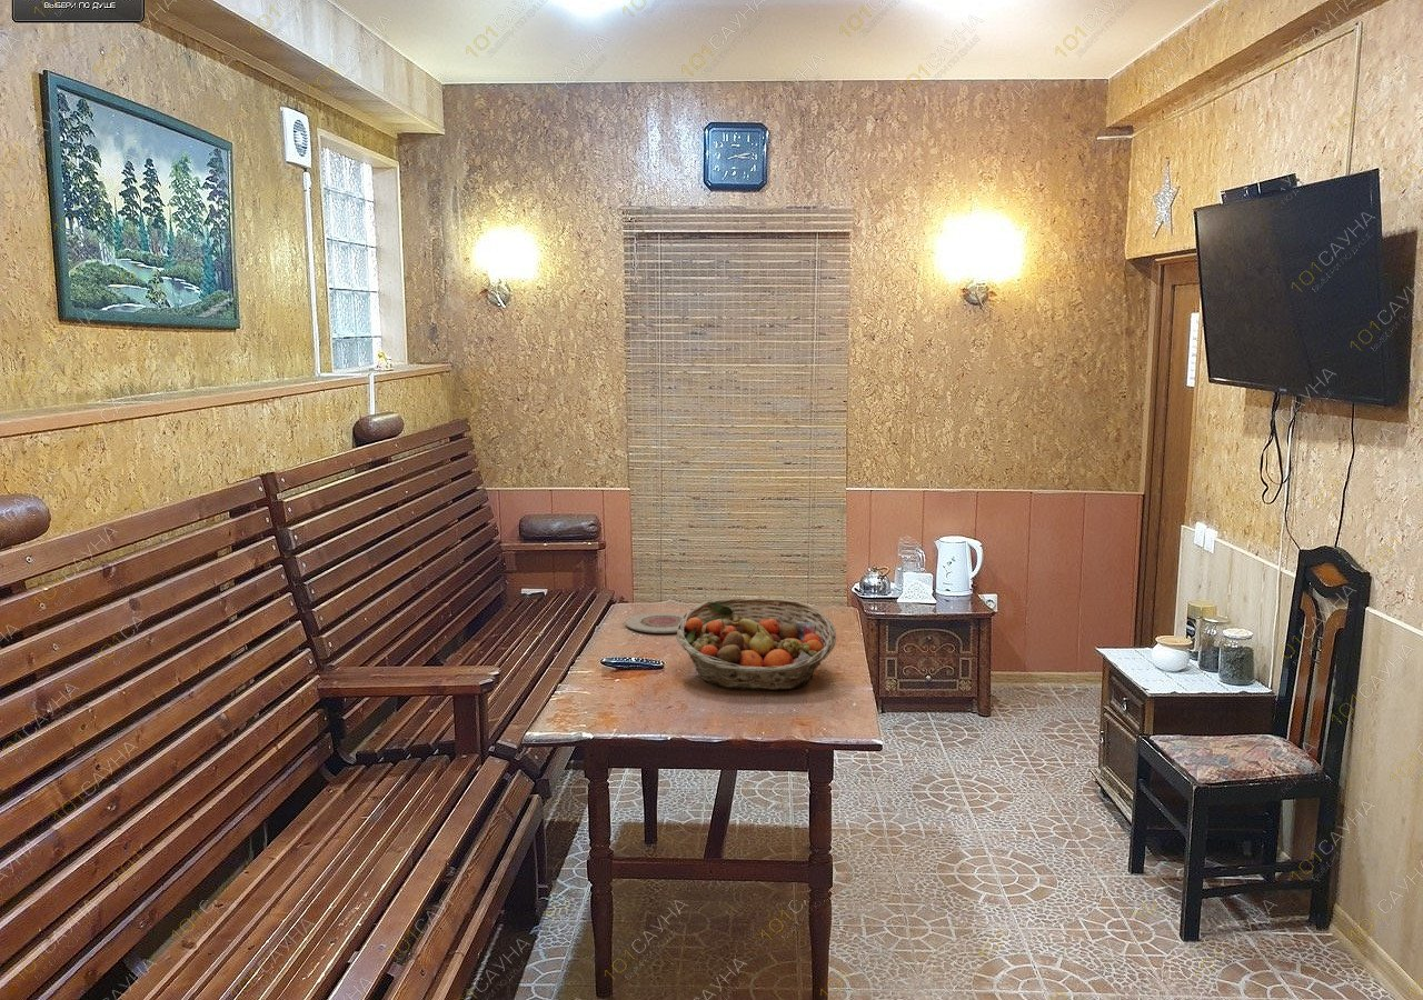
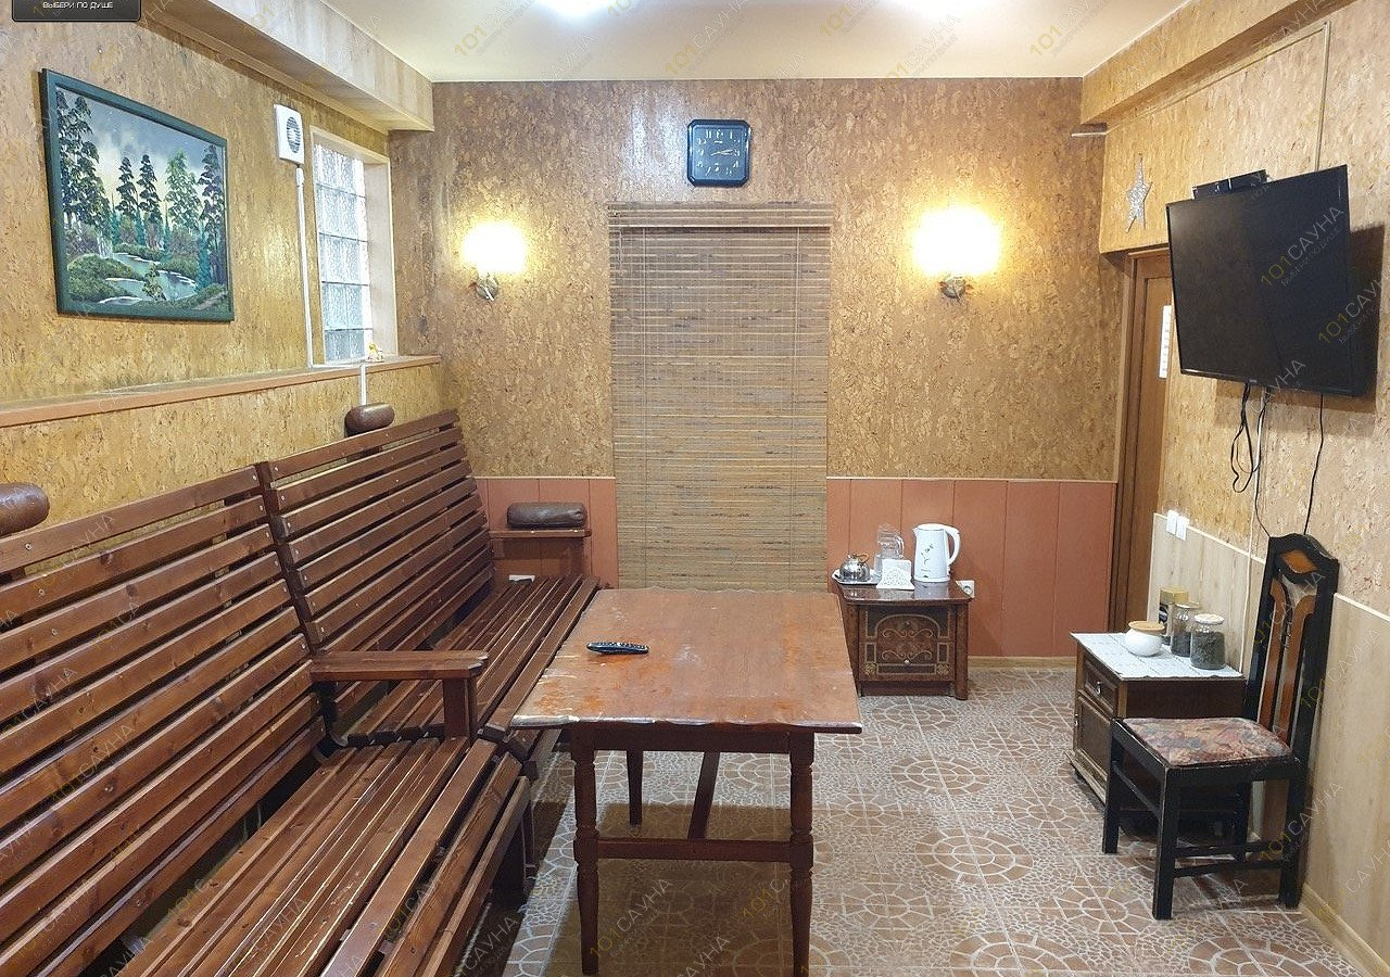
- plate [625,611,685,634]
- fruit basket [676,597,837,691]
